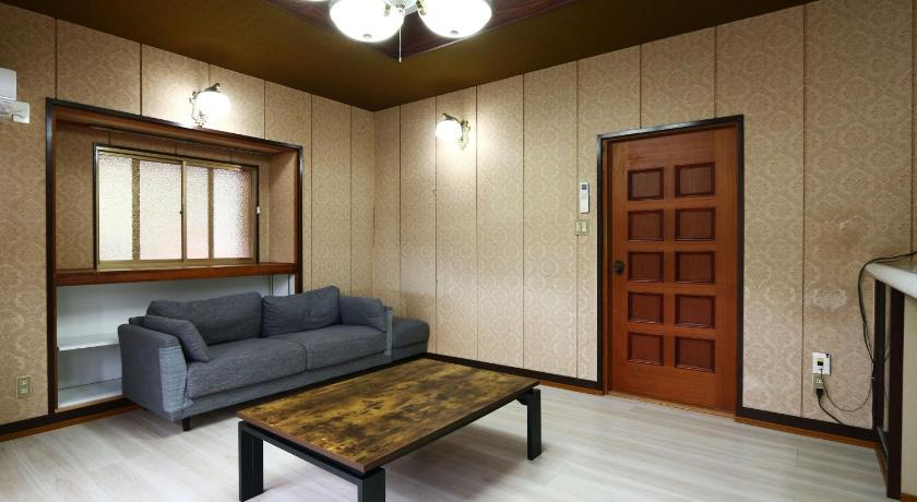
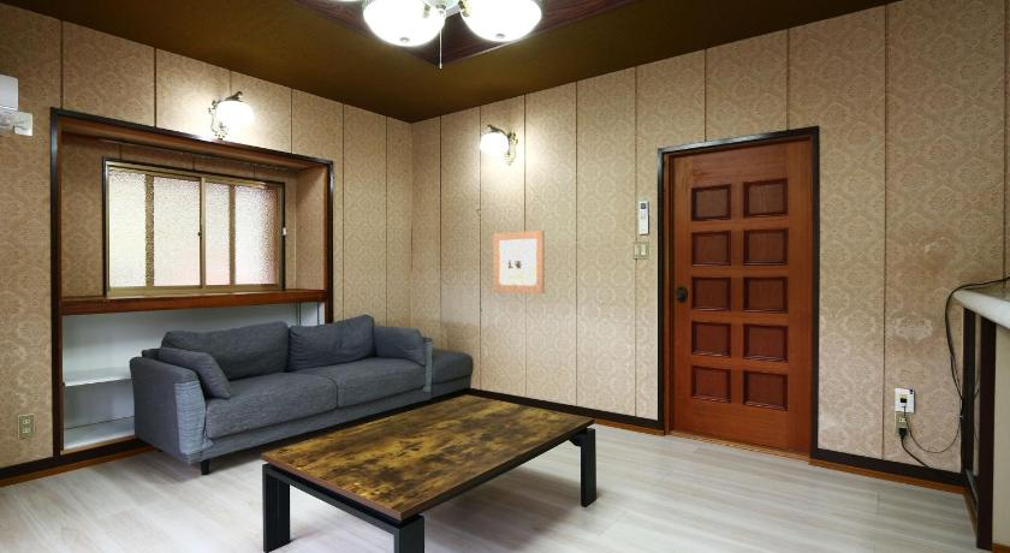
+ wall art [492,230,546,295]
